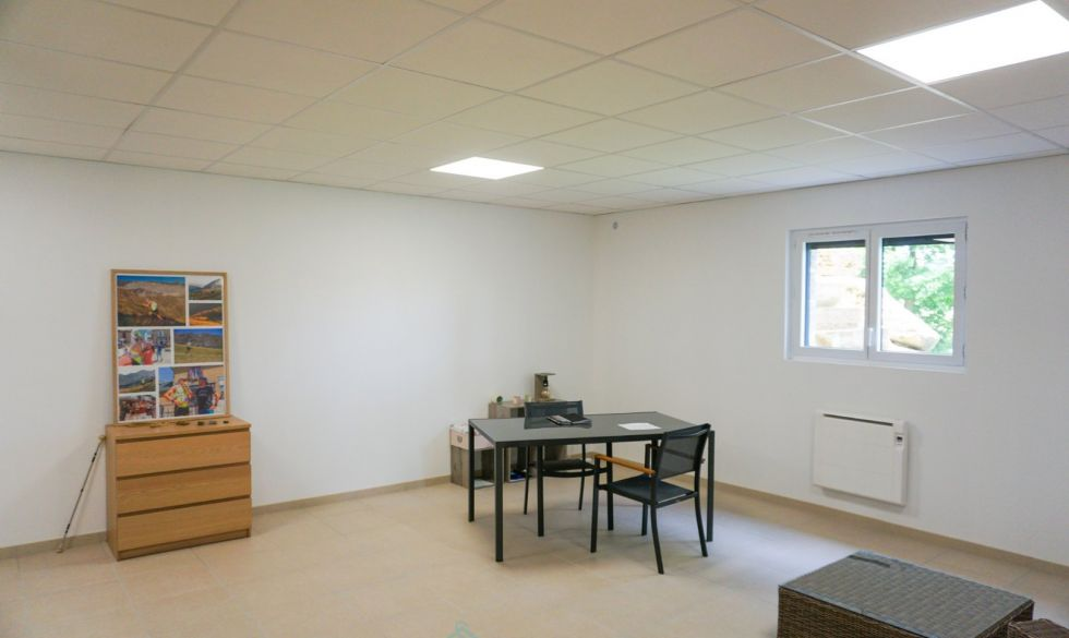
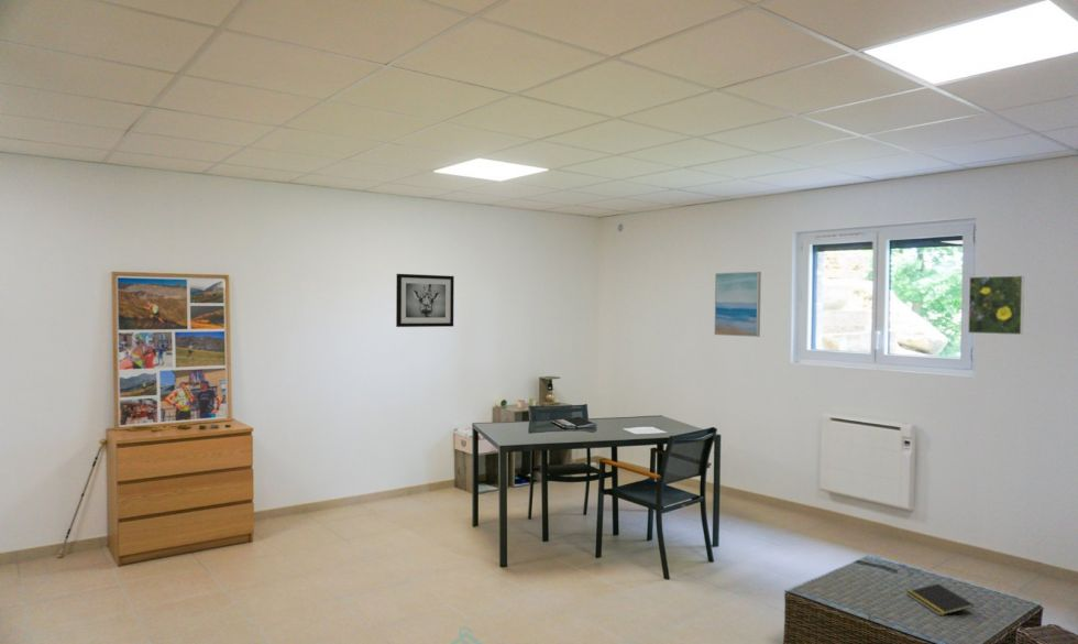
+ wall art [714,271,762,338]
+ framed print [967,274,1025,336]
+ wall art [395,273,455,328]
+ notepad [905,582,975,616]
